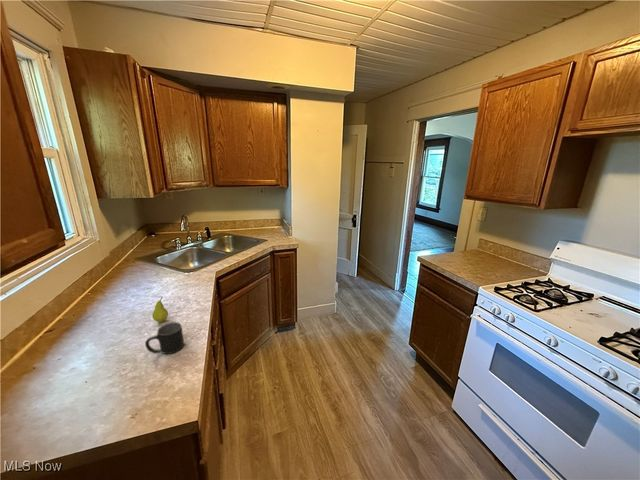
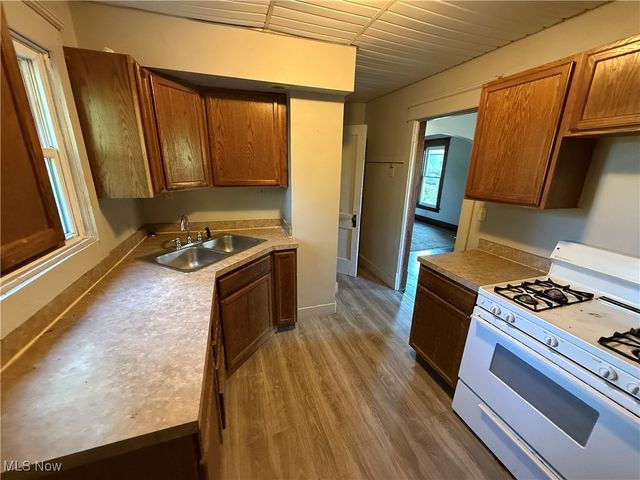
- fruit [151,296,169,323]
- mug [144,321,185,355]
